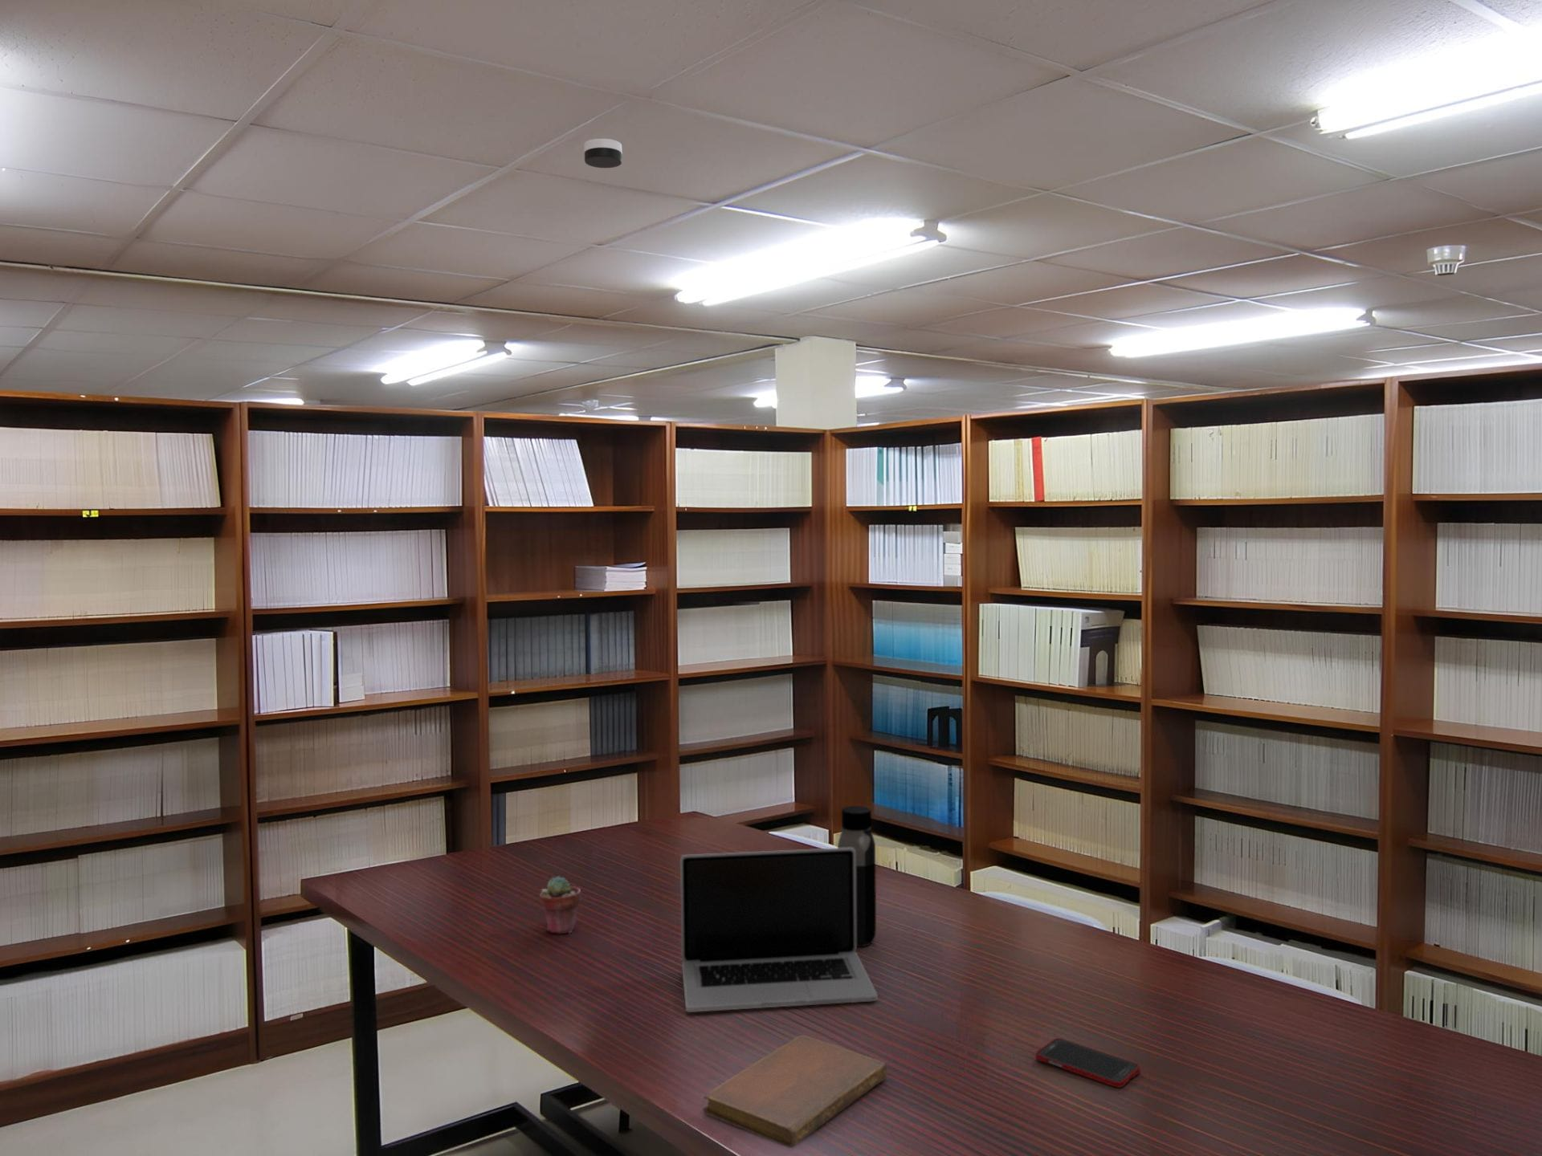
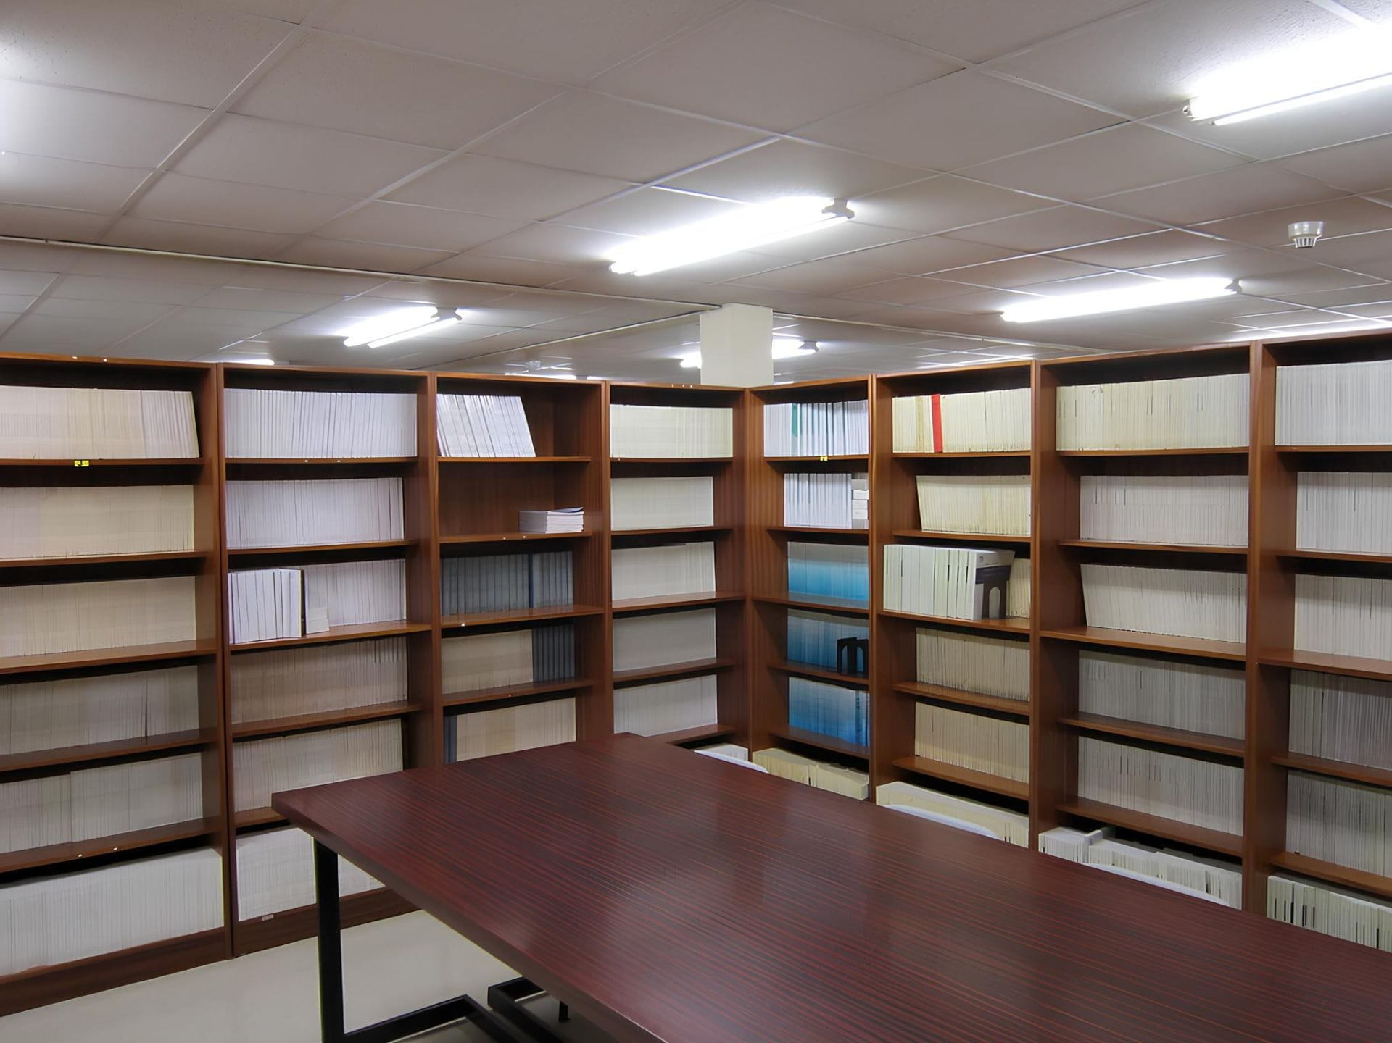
- laptop [680,848,879,1013]
- water bottle [837,805,877,947]
- cell phone [1034,1037,1141,1088]
- potted succulent [539,875,583,935]
- notebook [702,1035,889,1149]
- smoke detector [583,137,623,169]
